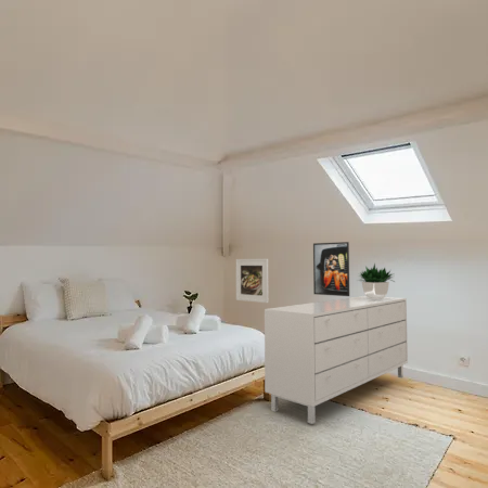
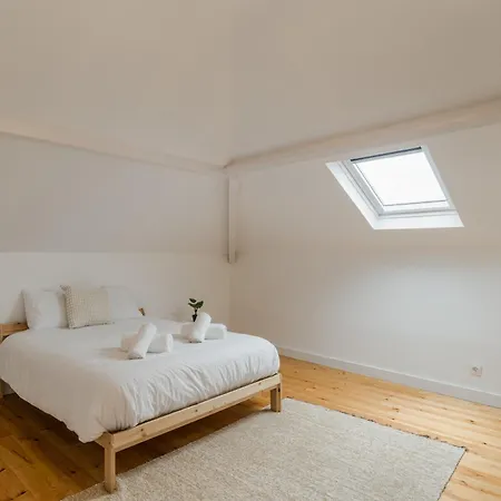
- dresser [264,262,409,425]
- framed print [235,258,270,304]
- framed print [312,241,350,297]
